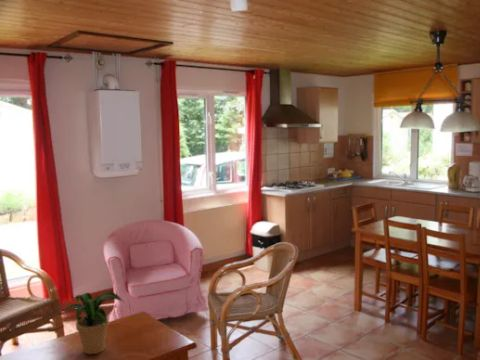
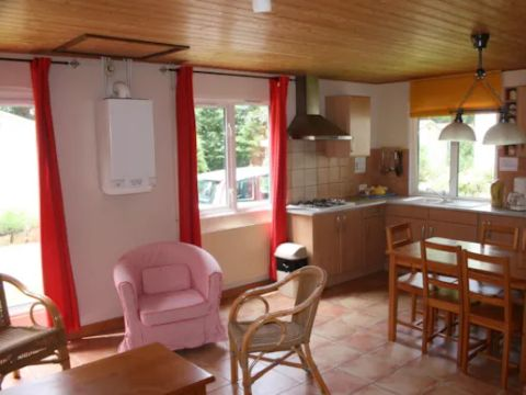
- potted plant [58,291,125,355]
